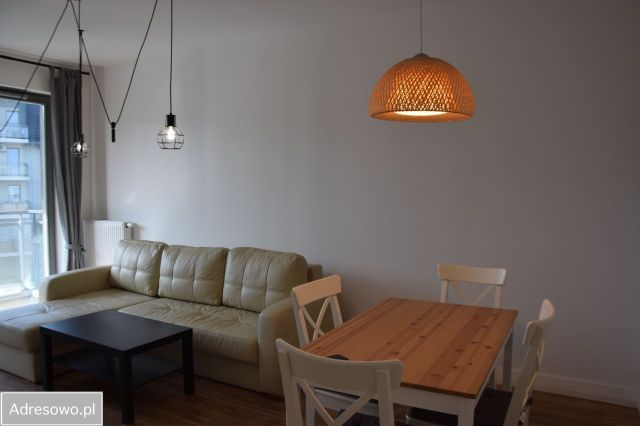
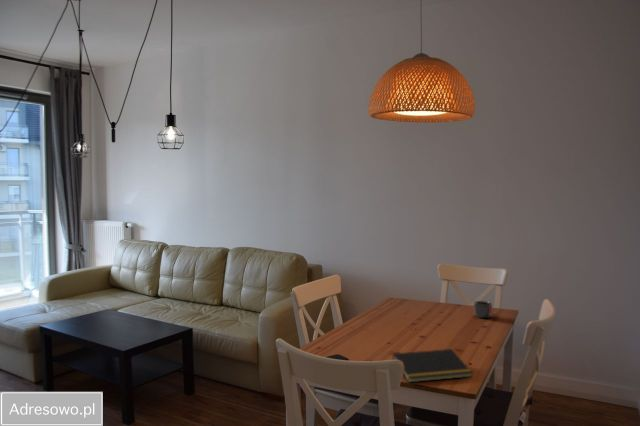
+ notepad [391,348,474,383]
+ mug [473,300,493,319]
